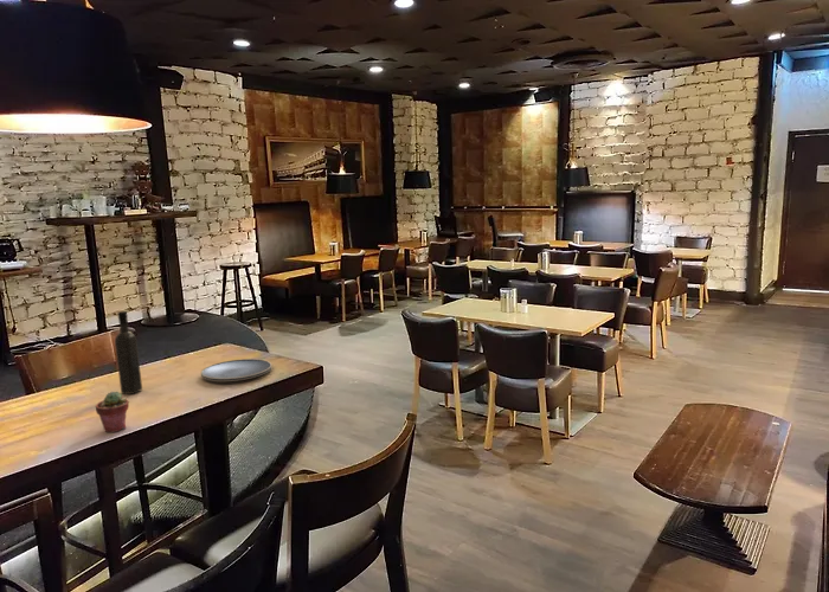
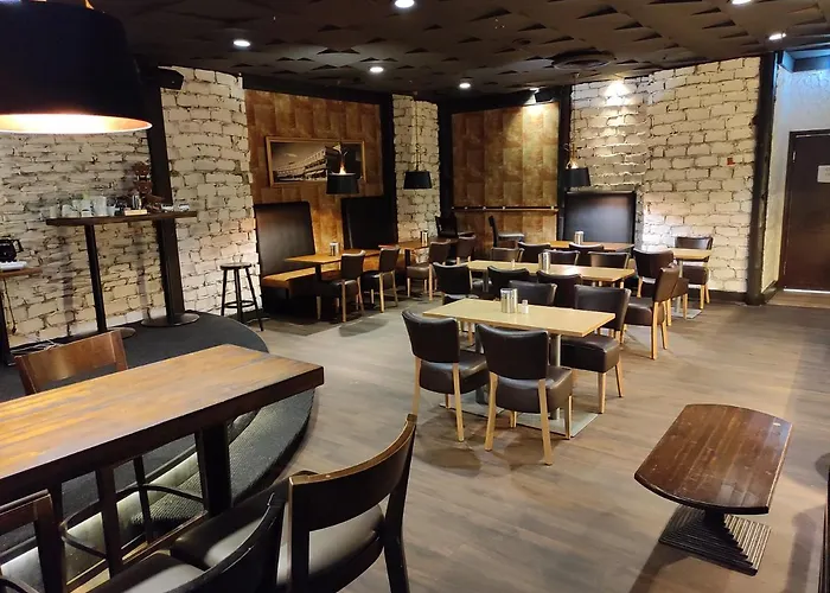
- potted succulent [95,391,130,433]
- plate [200,358,272,382]
- wine bottle [114,310,143,395]
